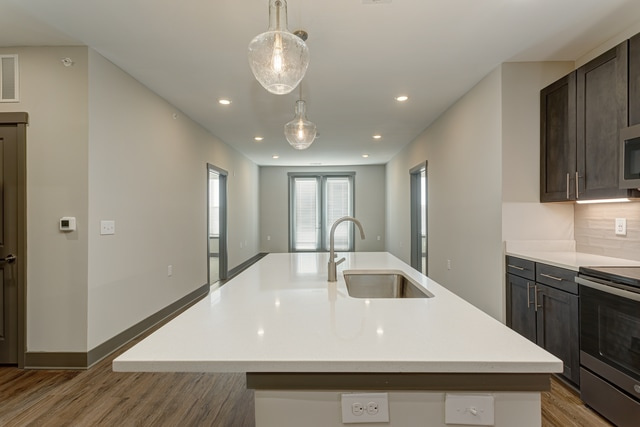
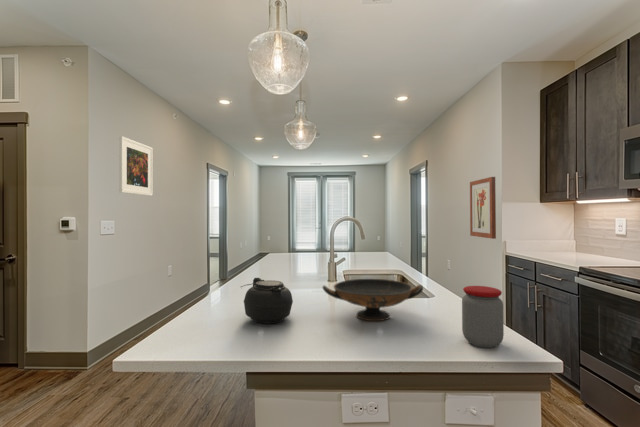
+ teapot [240,277,294,325]
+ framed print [118,135,154,197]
+ decorative bowl [321,278,424,322]
+ jar [461,285,505,349]
+ wall art [469,176,497,240]
